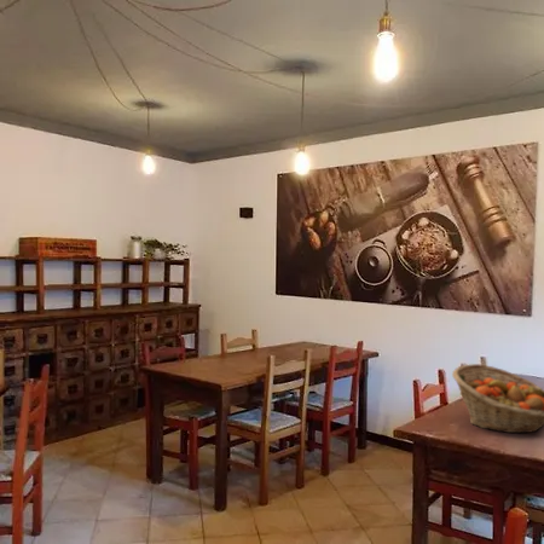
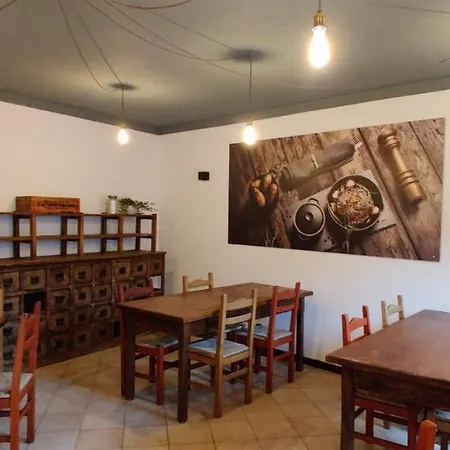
- fruit basket [451,363,544,434]
